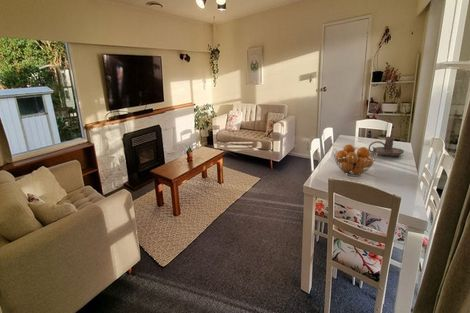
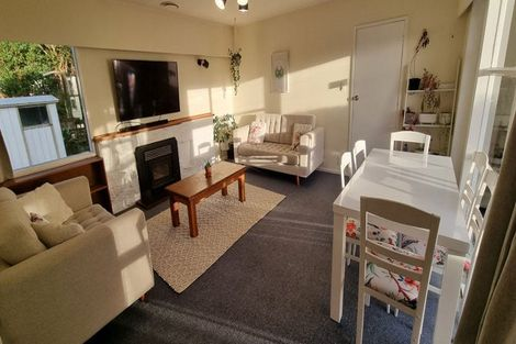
- fruit basket [332,143,378,177]
- candle holder [368,136,405,157]
